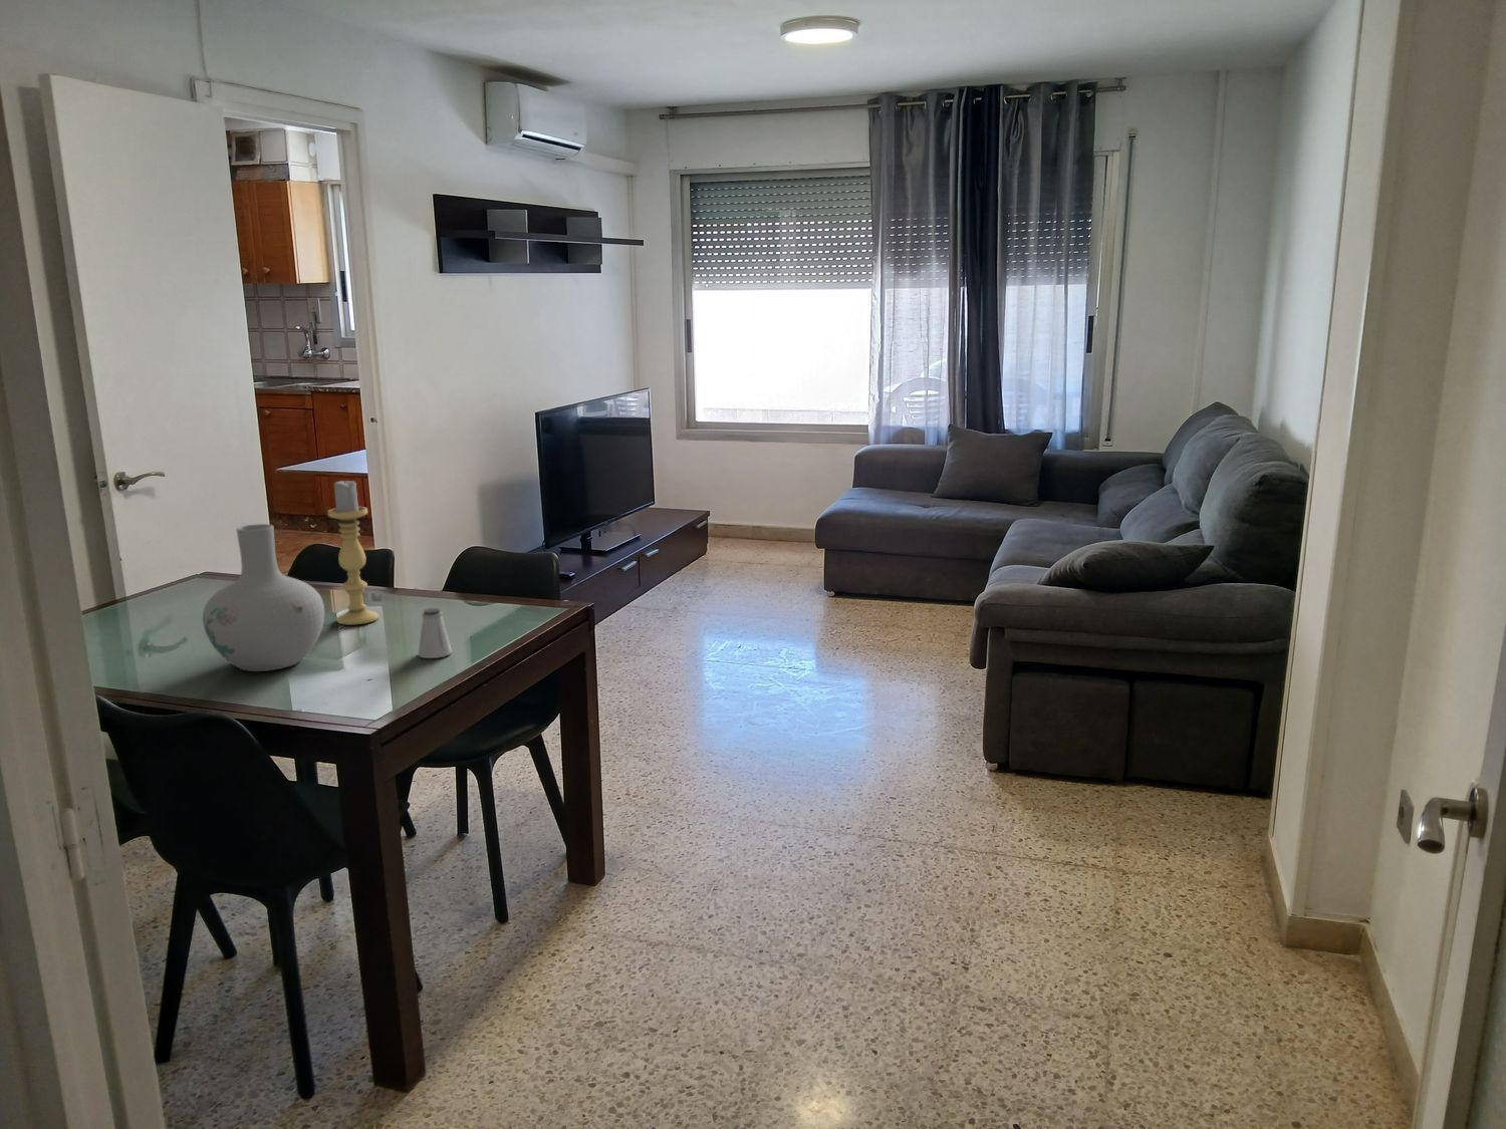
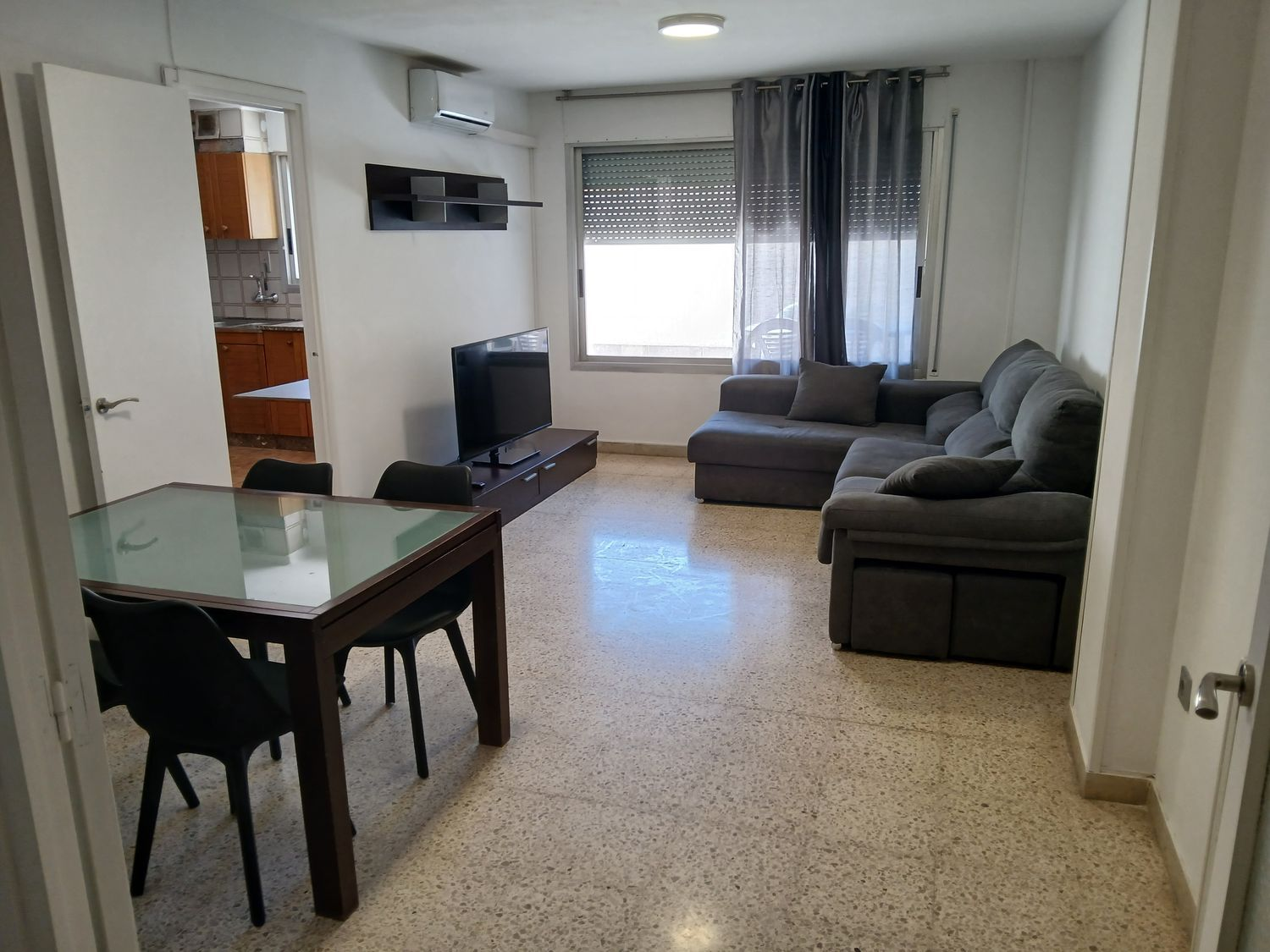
- vase [202,523,325,672]
- saltshaker [416,607,453,659]
- candle holder [326,478,379,626]
